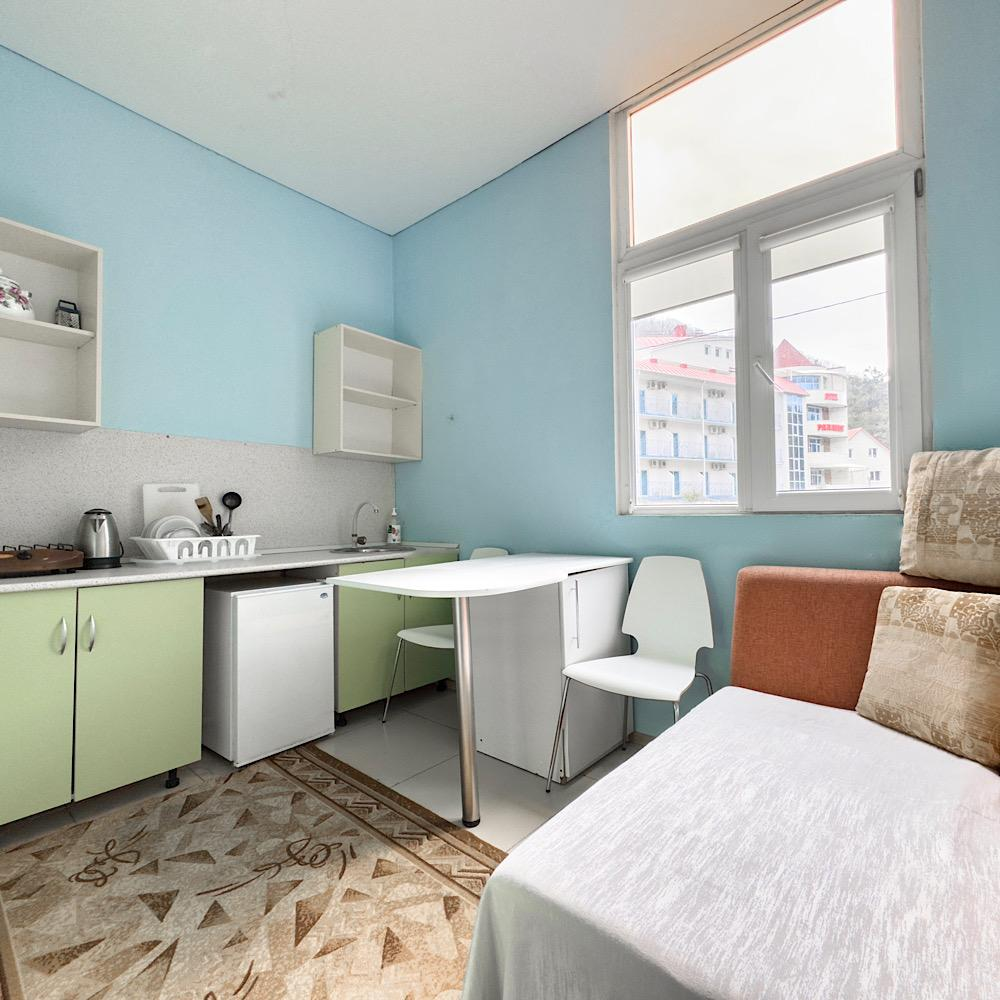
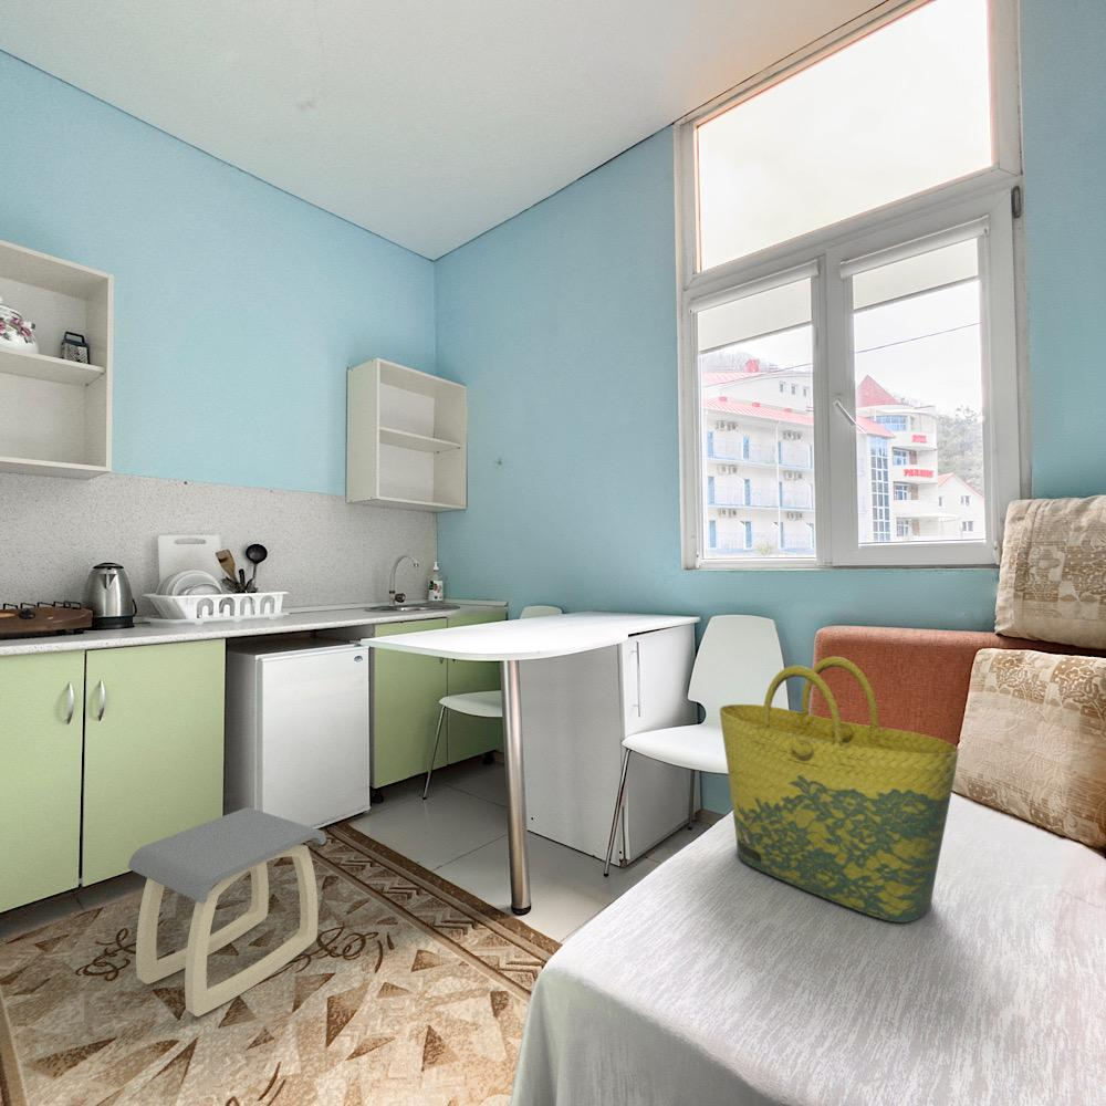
+ stool [127,806,327,1018]
+ tote bag [719,656,960,924]
